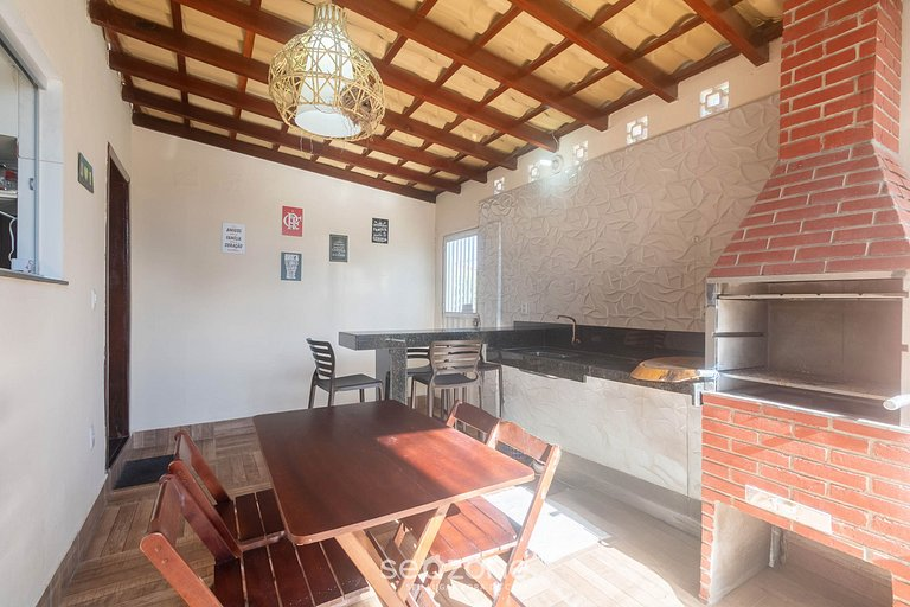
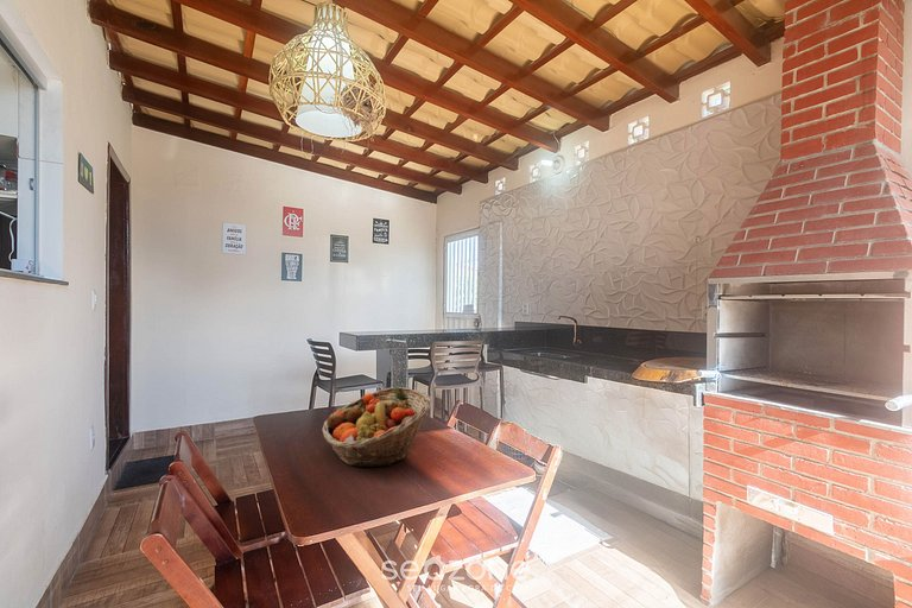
+ fruit basket [321,386,433,468]
